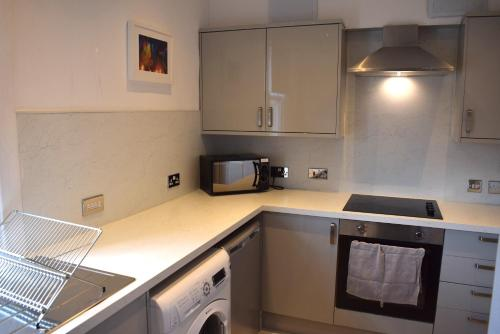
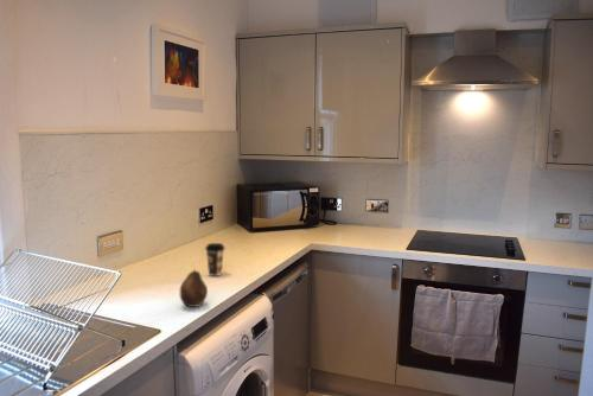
+ fruit [178,268,209,308]
+ coffee cup [204,242,227,277]
